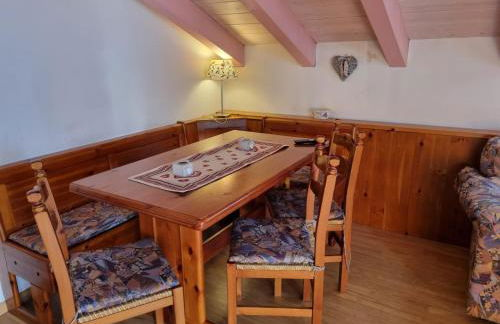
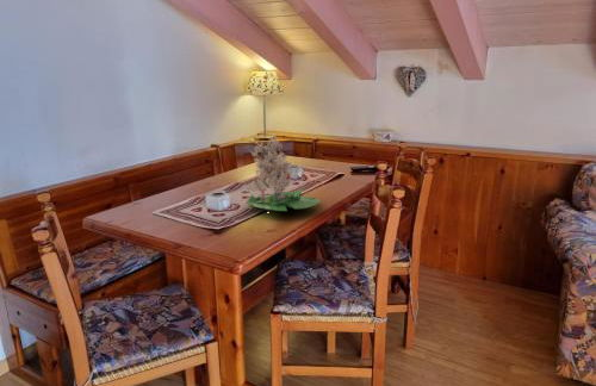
+ potted flower [243,133,322,212]
